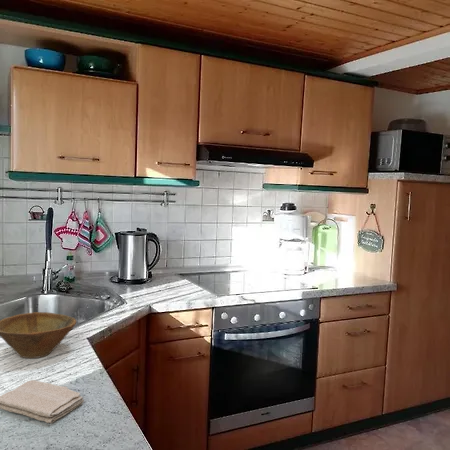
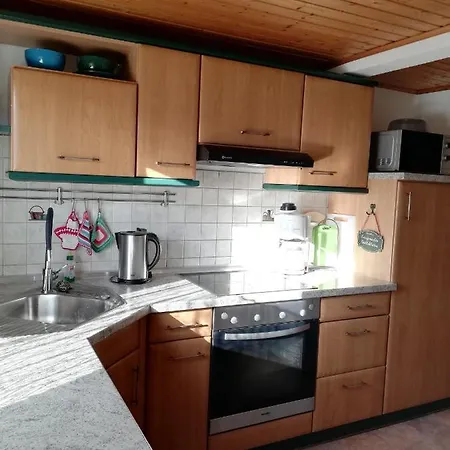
- bowl [0,311,77,359]
- washcloth [0,379,85,424]
